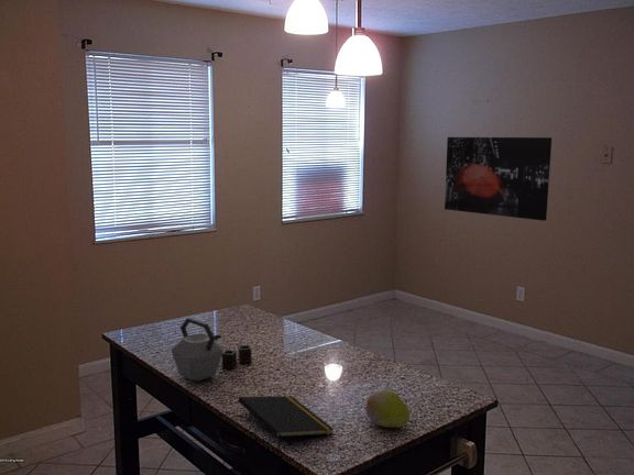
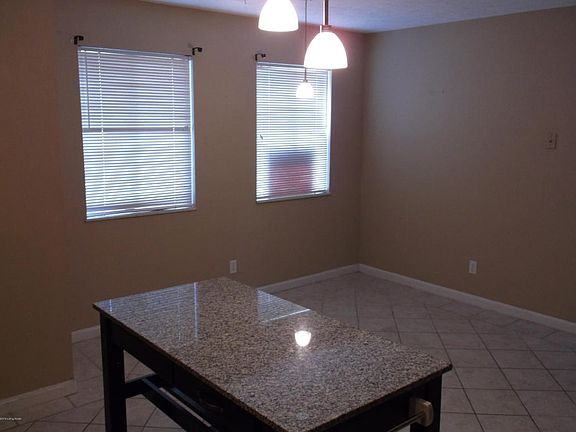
- wall art [444,136,553,222]
- kettle [171,317,252,383]
- fruit [365,389,411,429]
- notepad [237,395,335,452]
